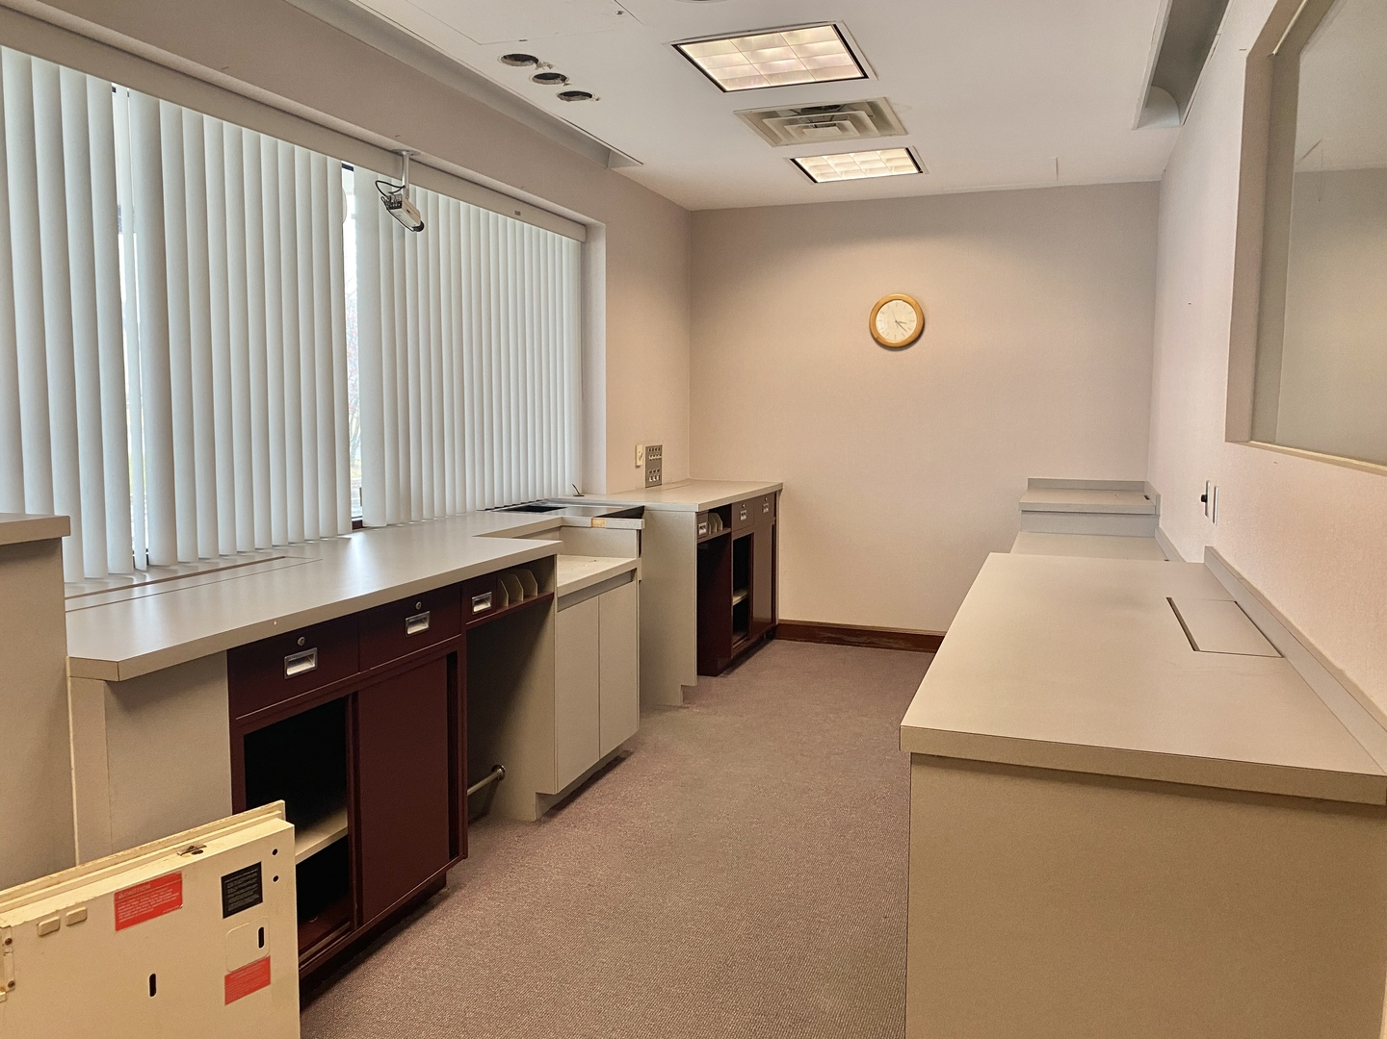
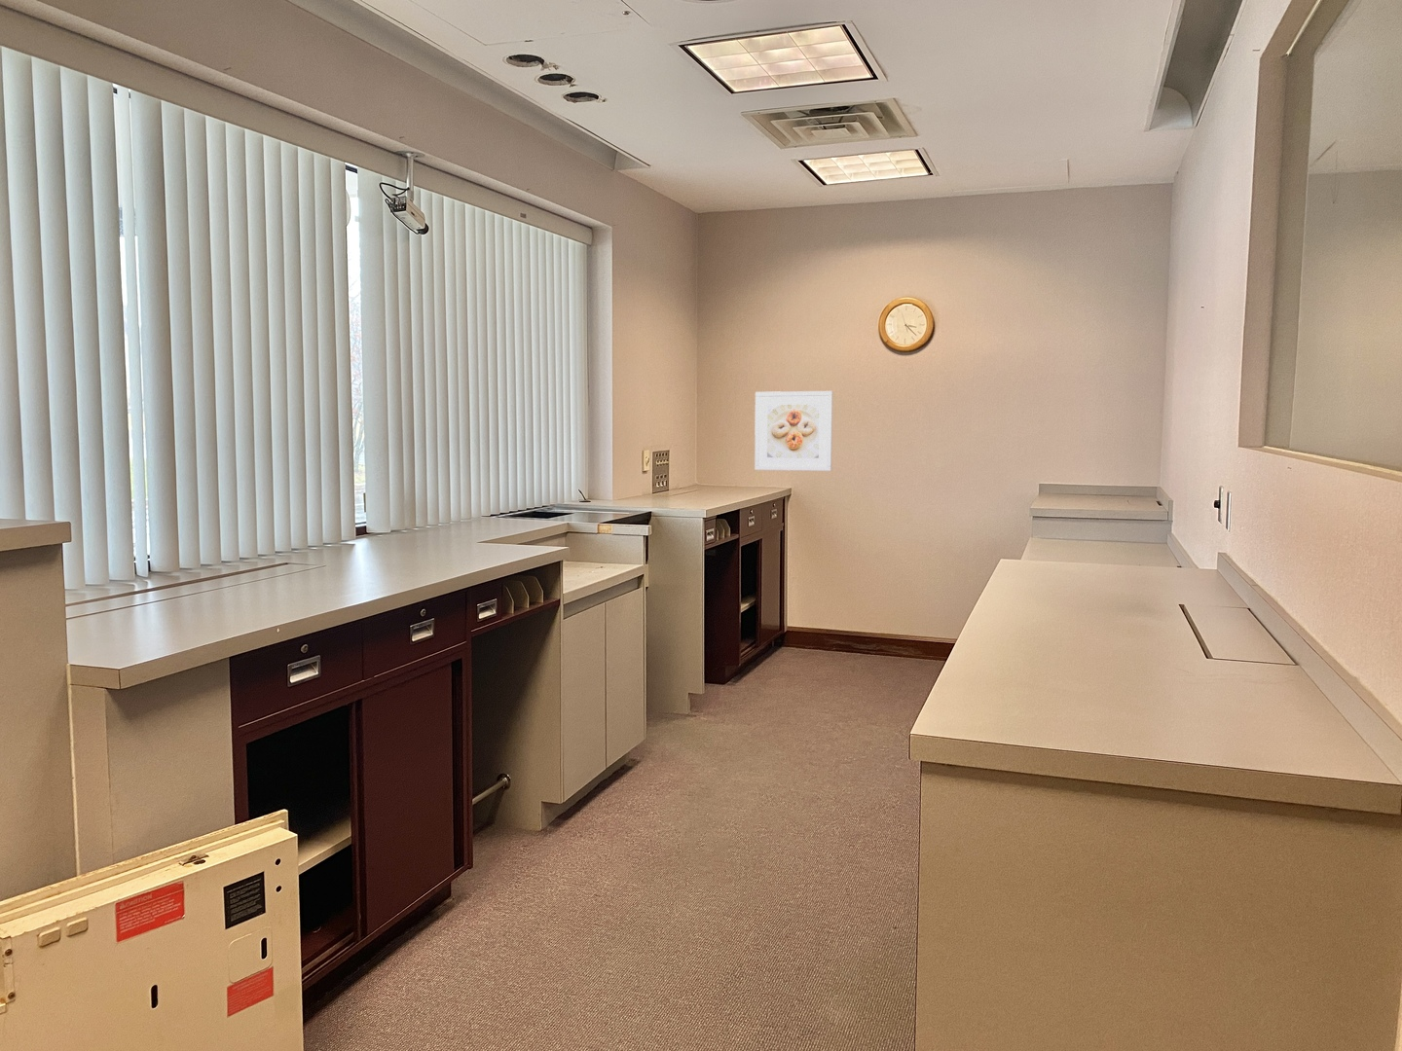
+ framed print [754,390,833,473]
